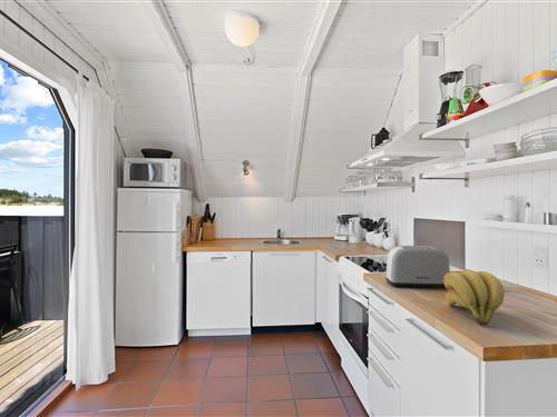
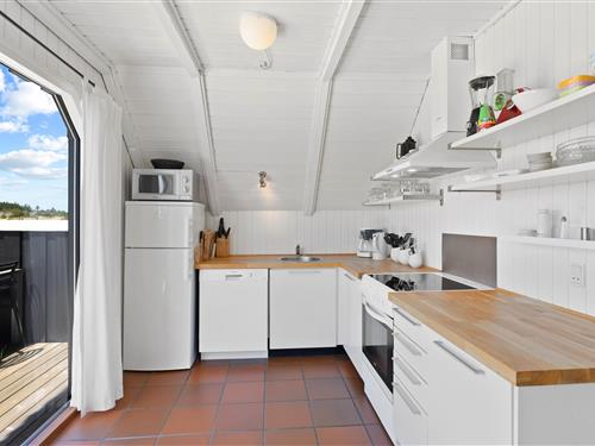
- banana bunch [443,270,506,326]
- toaster [384,245,451,289]
